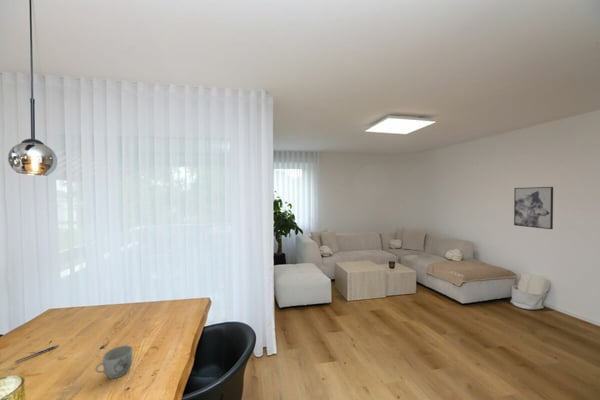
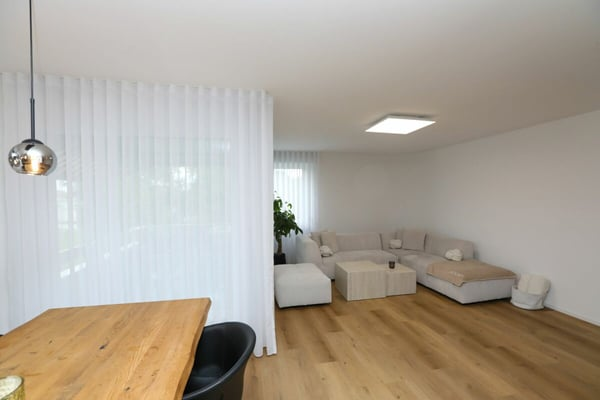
- wall art [513,186,554,230]
- mug [94,344,133,379]
- pen [15,344,60,363]
